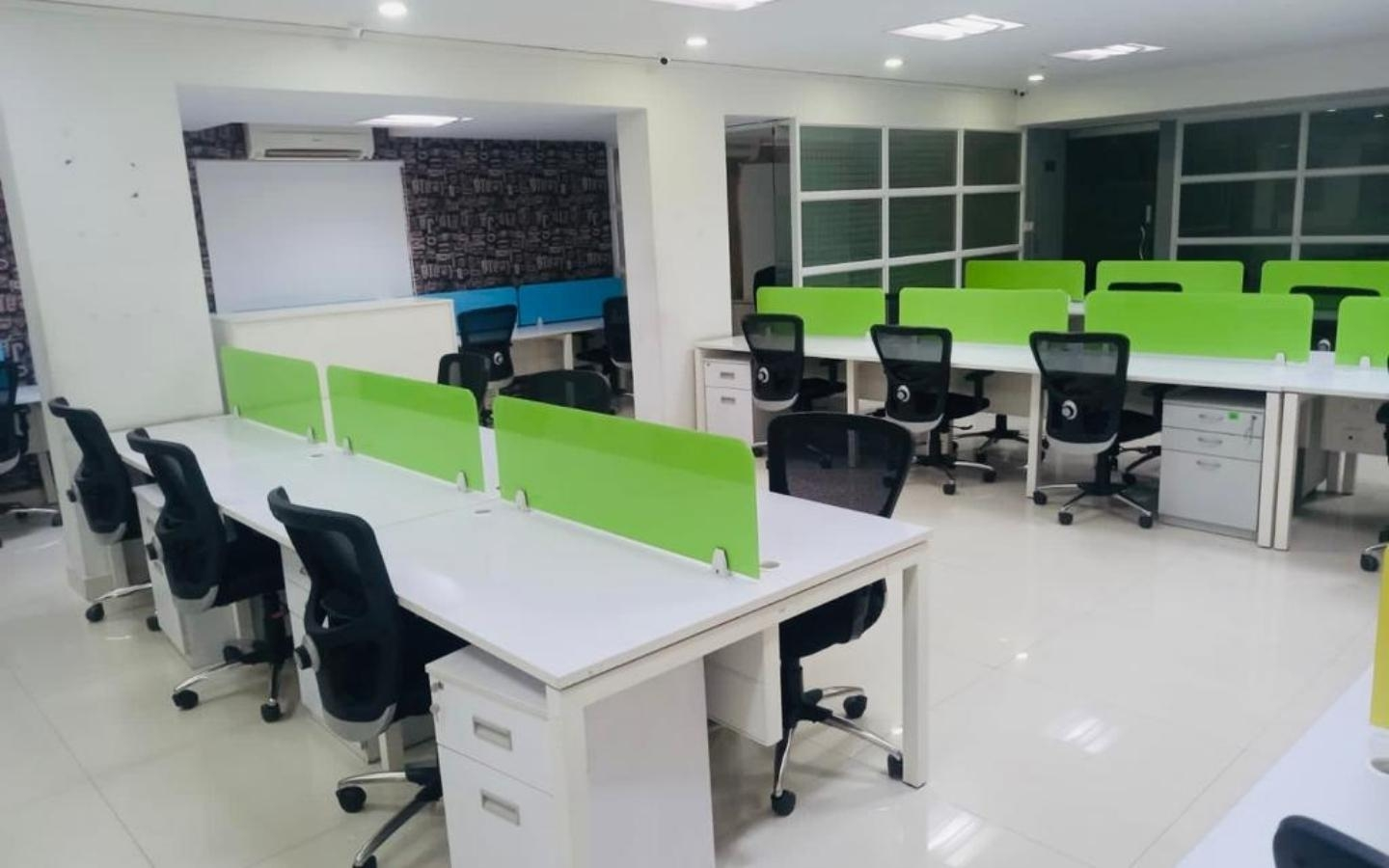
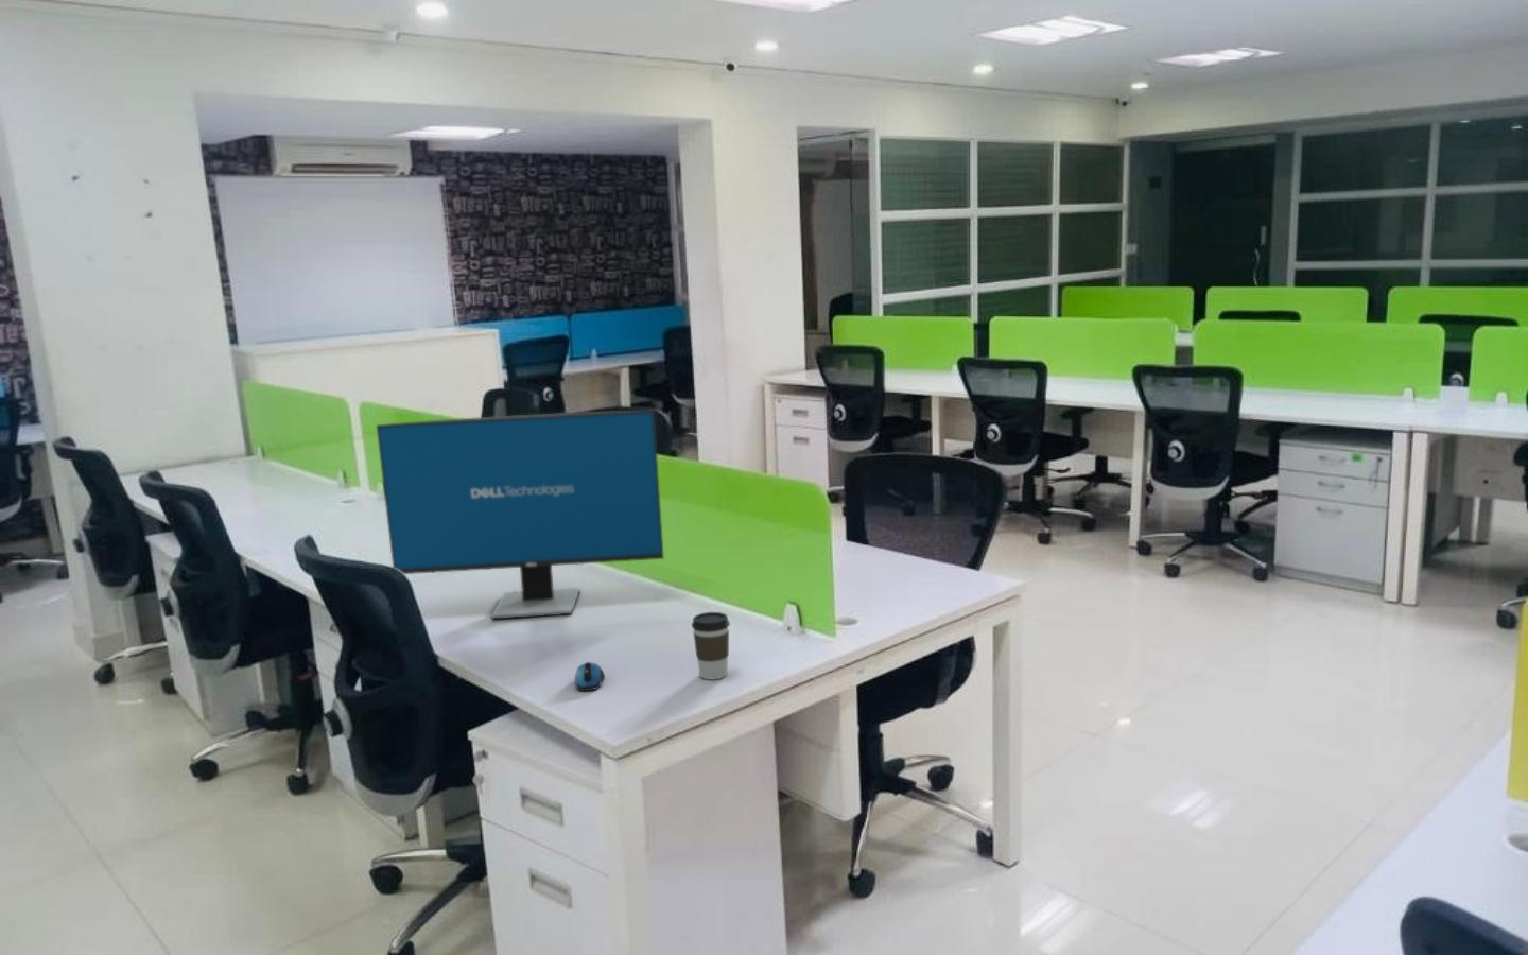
+ computer monitor [375,408,666,621]
+ computer mouse [574,661,606,692]
+ coffee cup [691,612,732,680]
